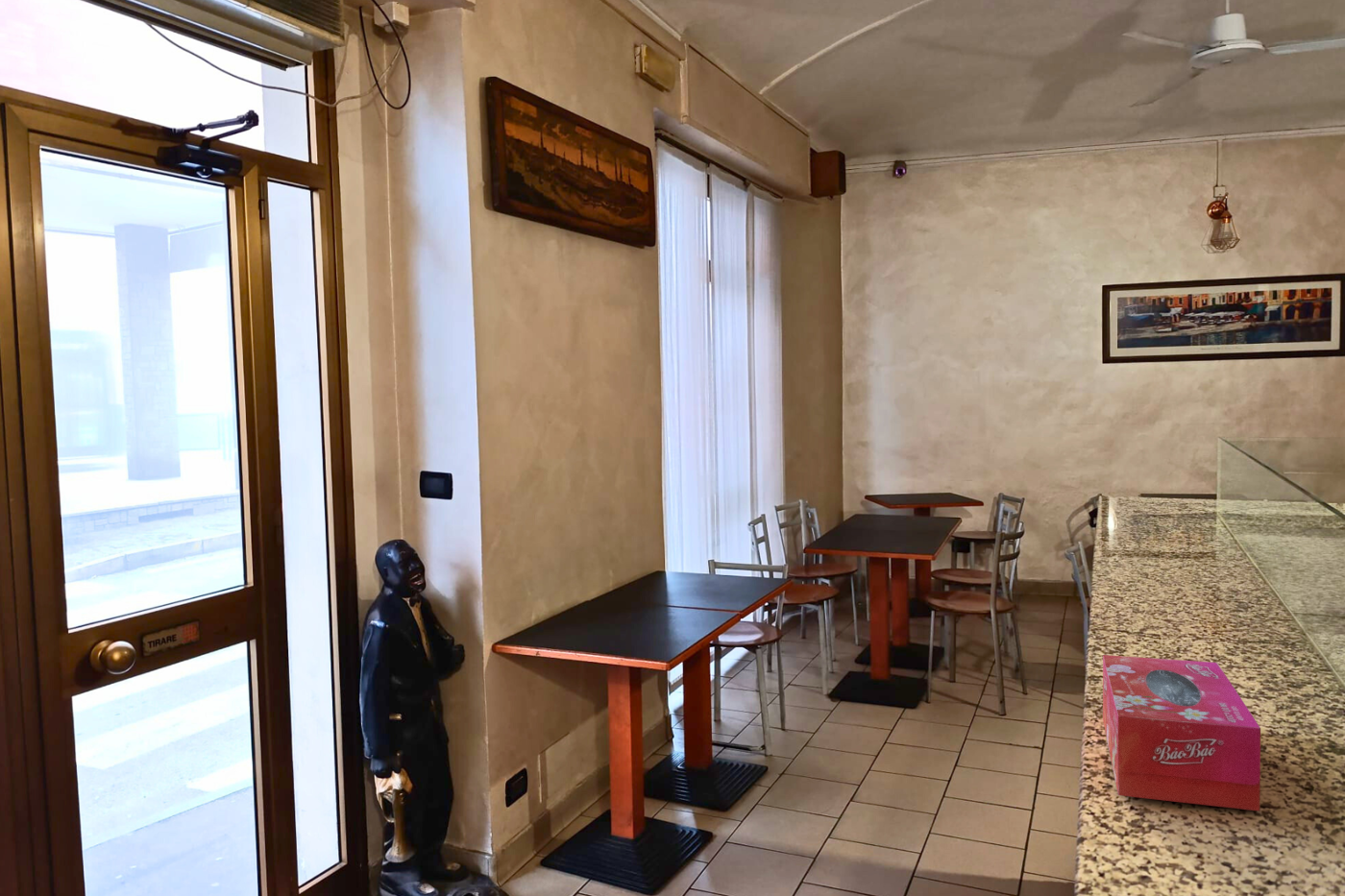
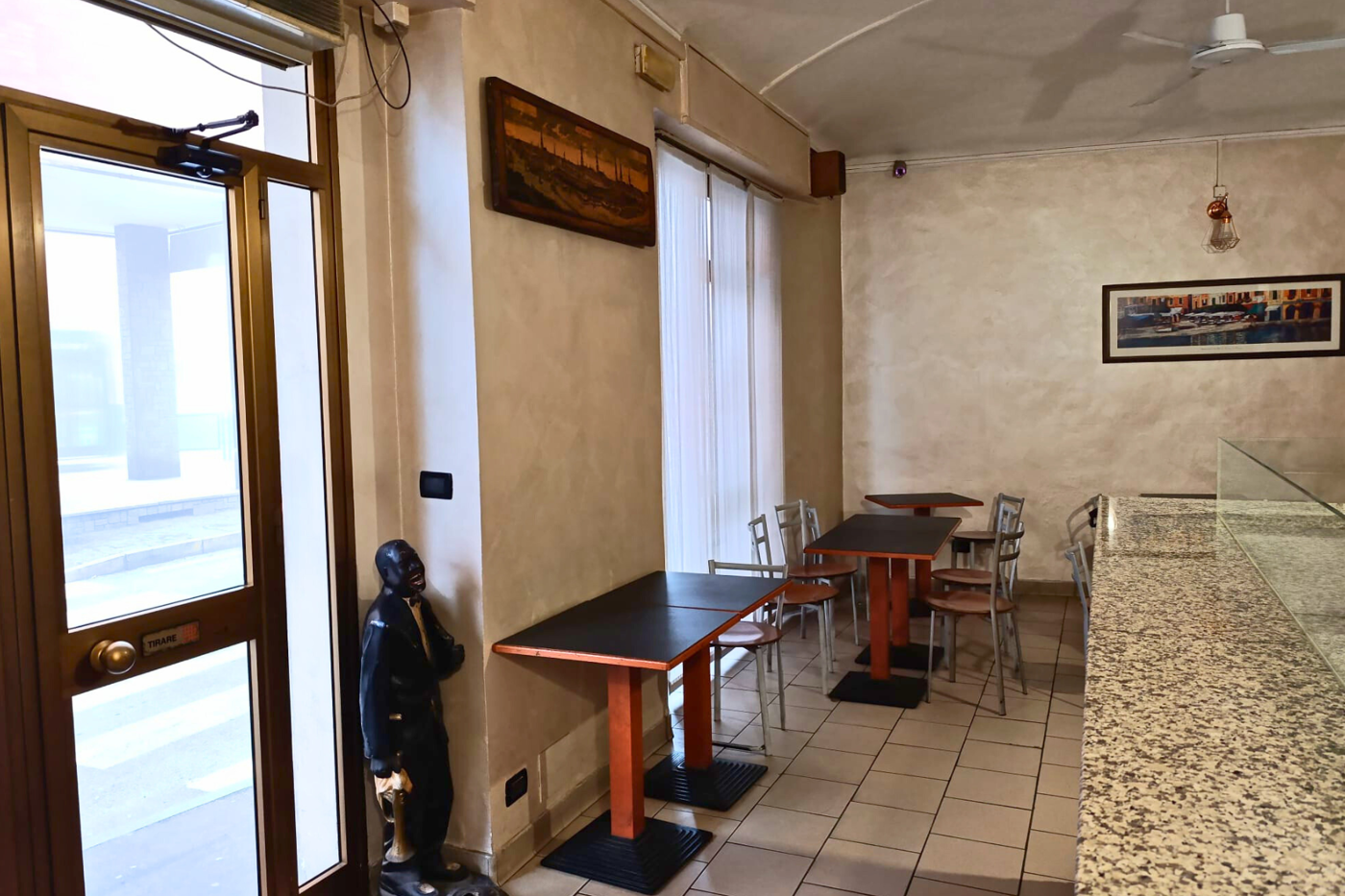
- tissue box [1102,654,1261,812]
